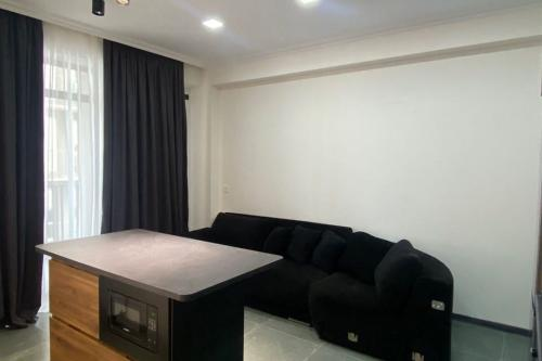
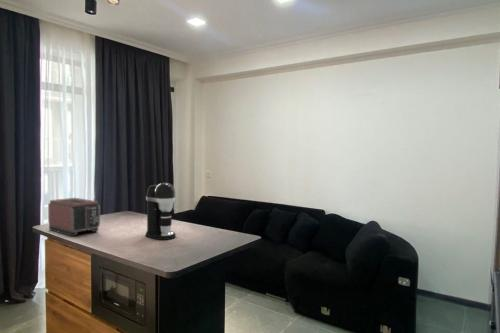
+ coffee maker [144,182,177,241]
+ toaster [47,197,101,238]
